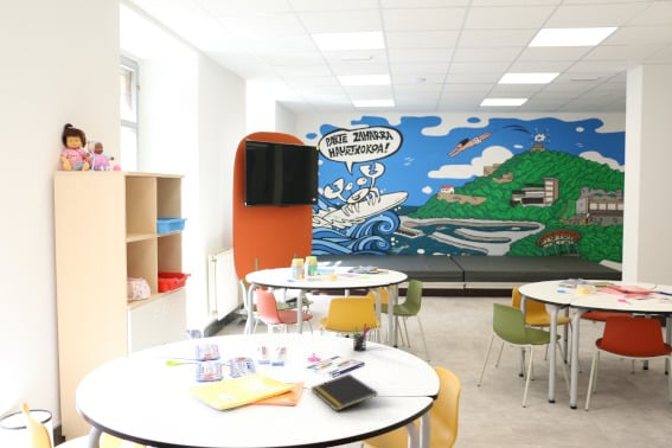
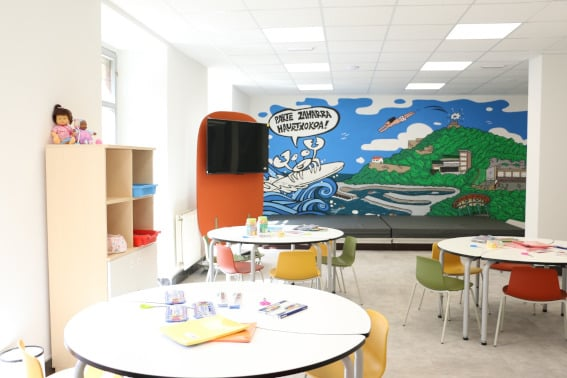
- pen holder [350,322,371,353]
- notepad [311,372,379,412]
